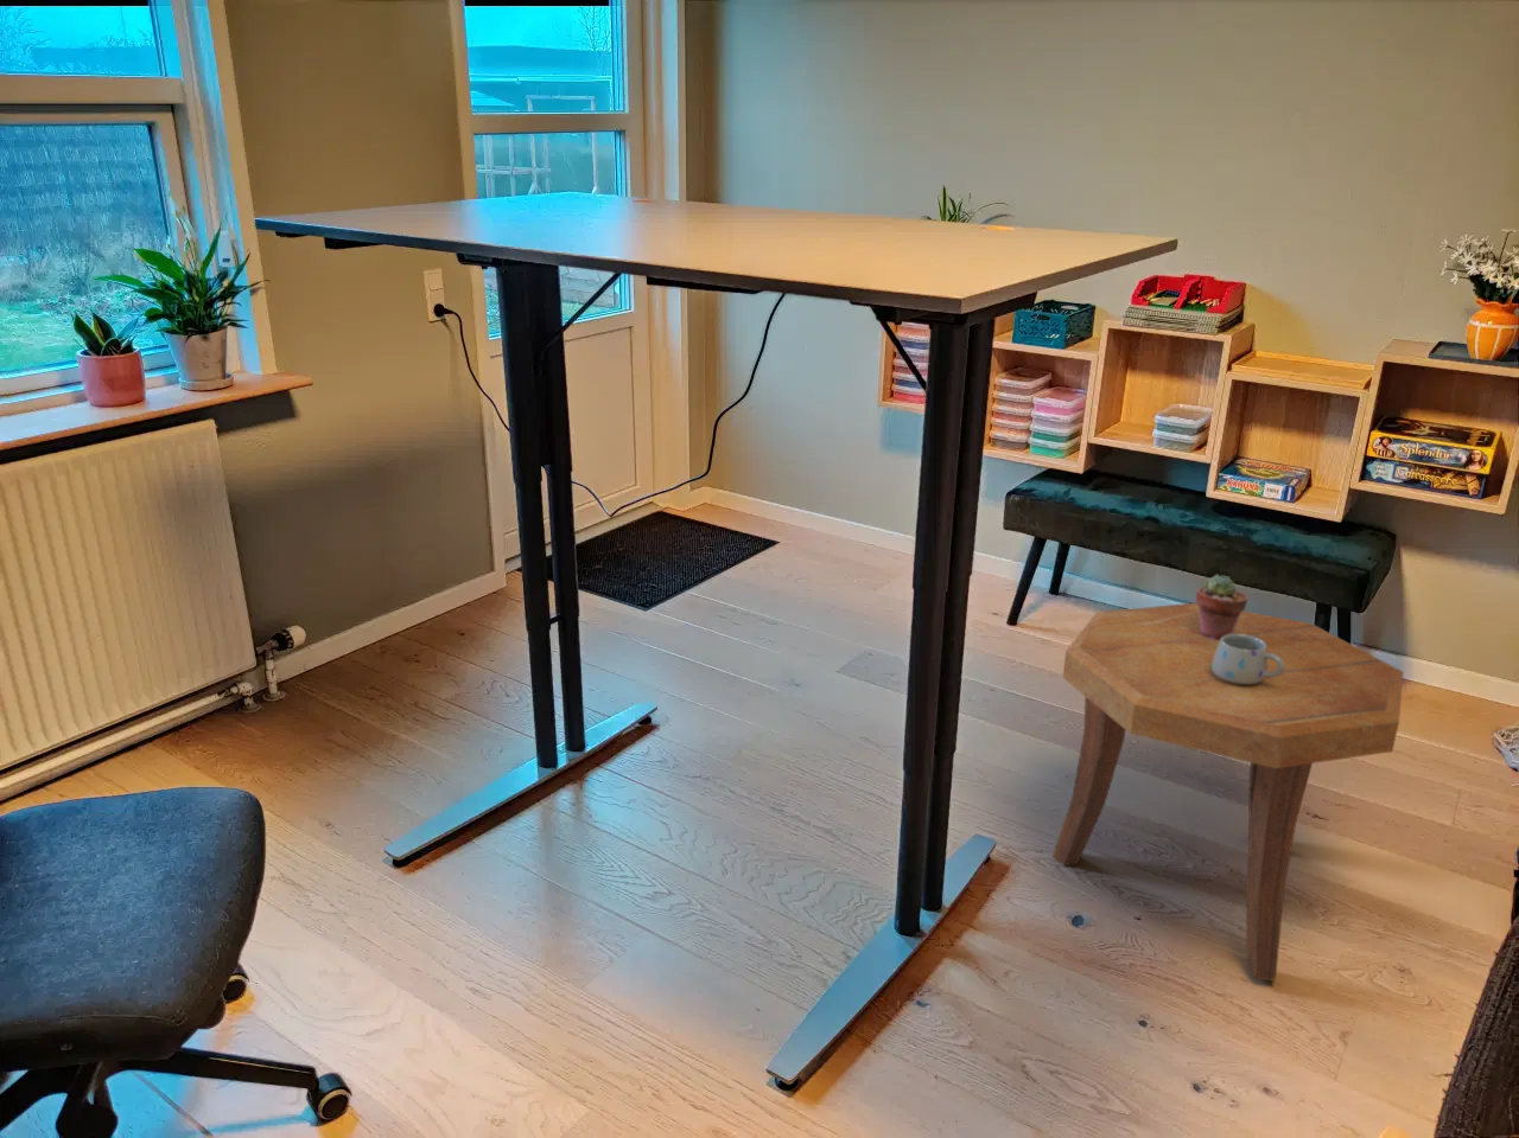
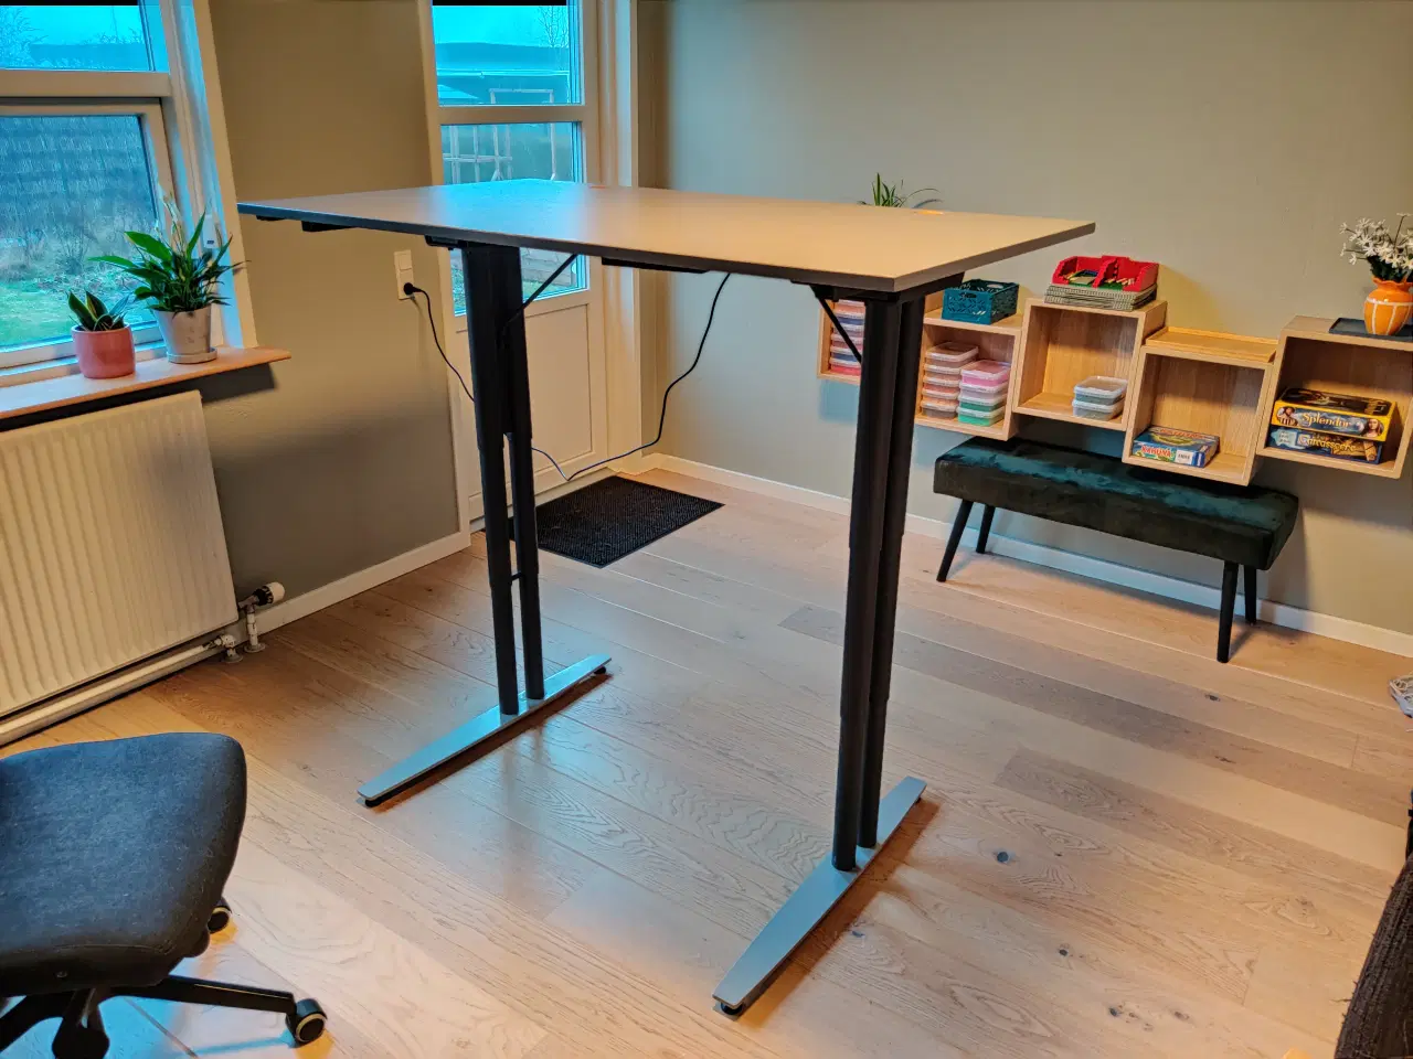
- potted succulent [1195,574,1249,640]
- side table [1051,601,1404,983]
- mug [1212,635,1285,684]
